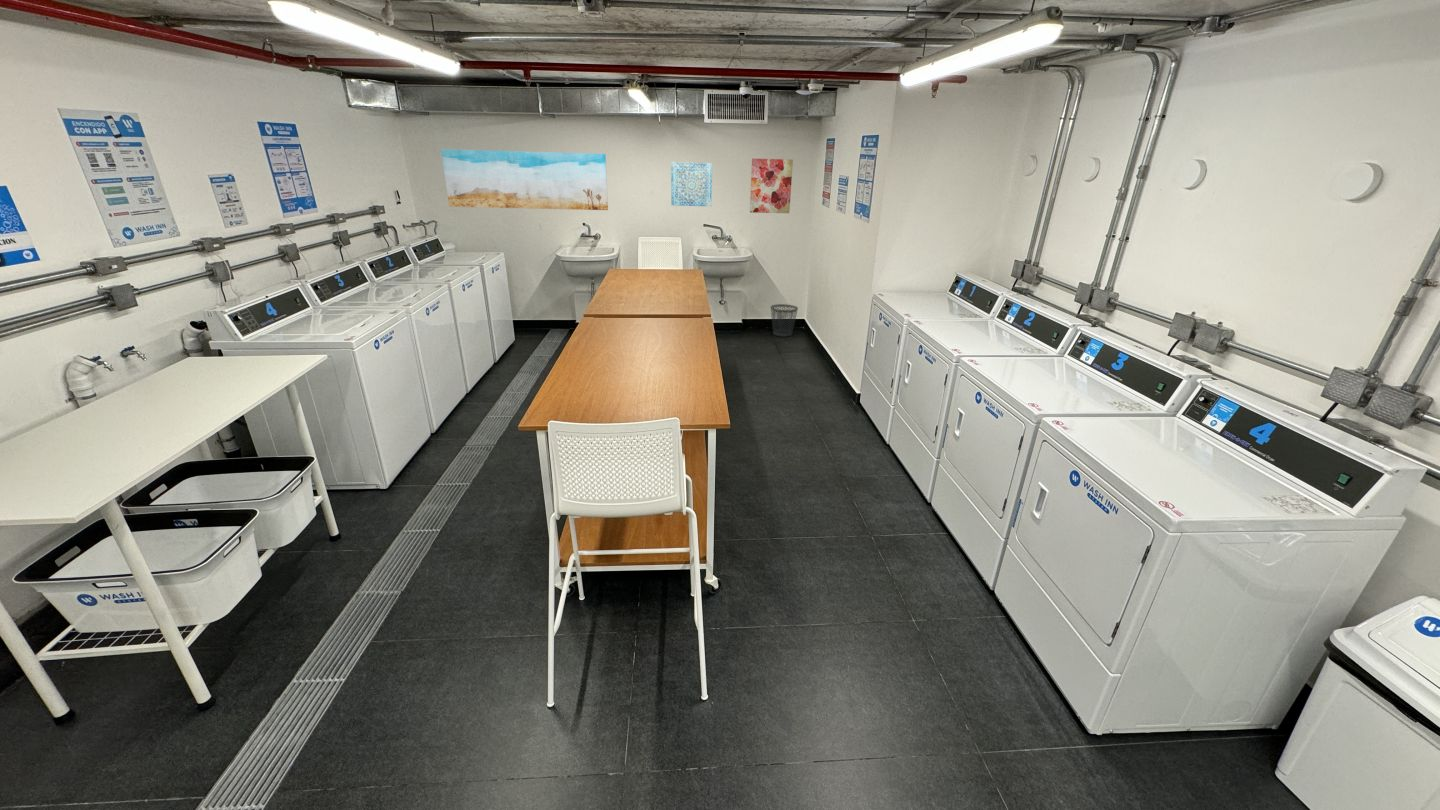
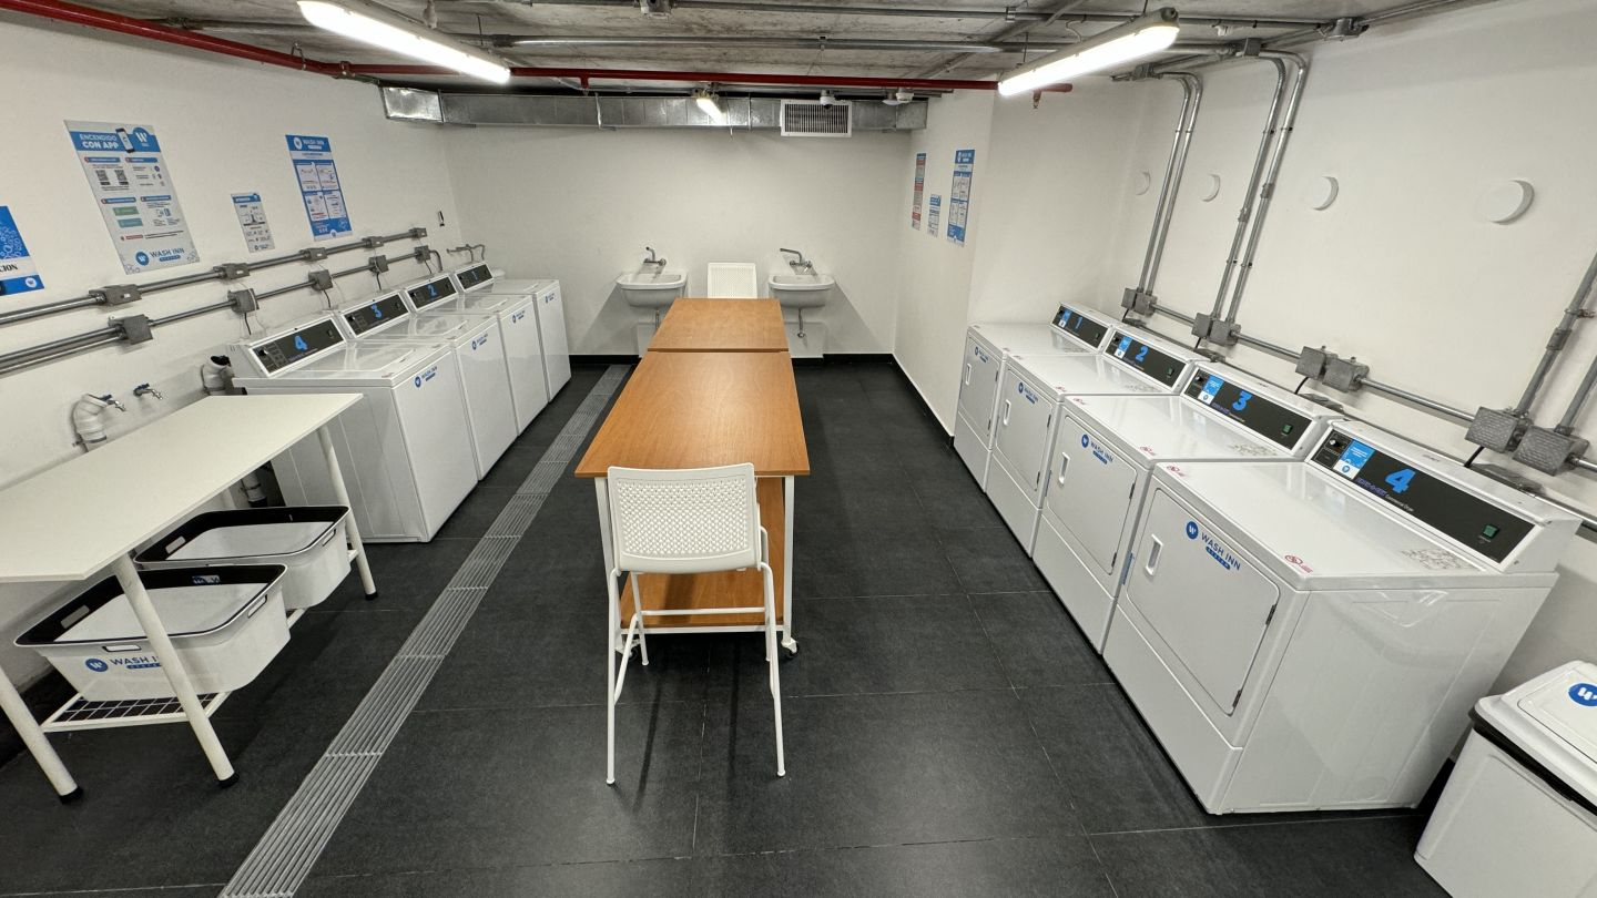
- wastebasket [770,303,799,338]
- wall art [749,158,794,214]
- wall art [440,148,609,211]
- wall art [670,161,713,207]
